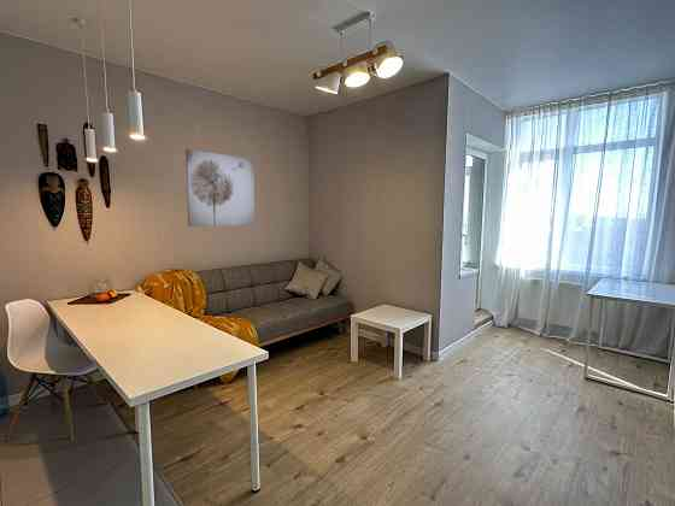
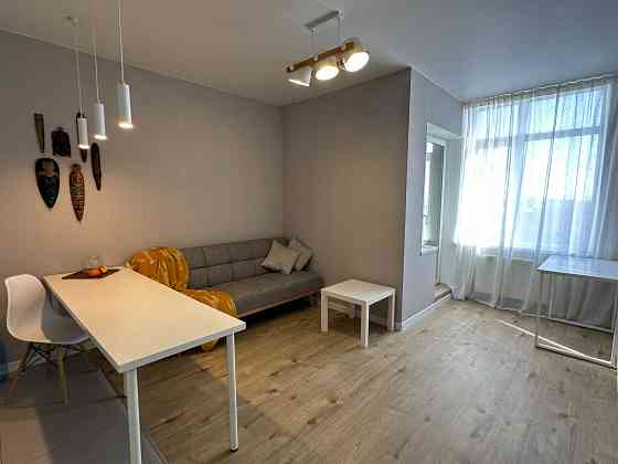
- wall art [184,148,256,228]
